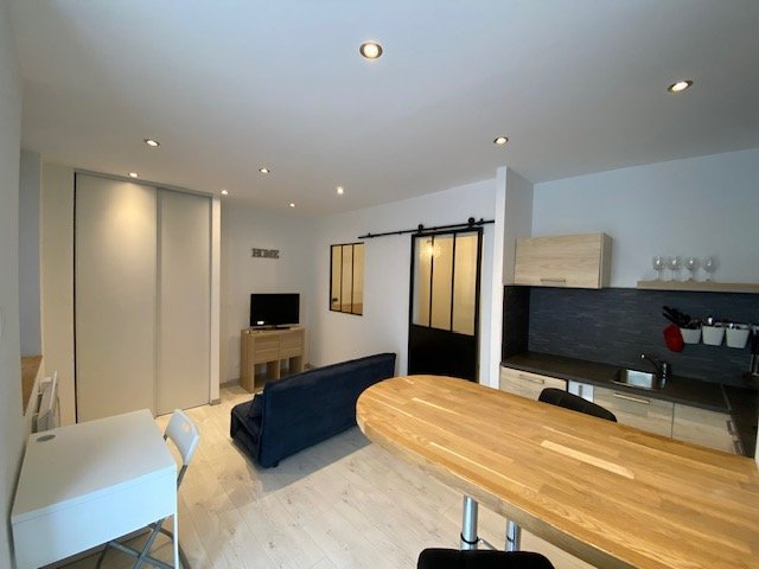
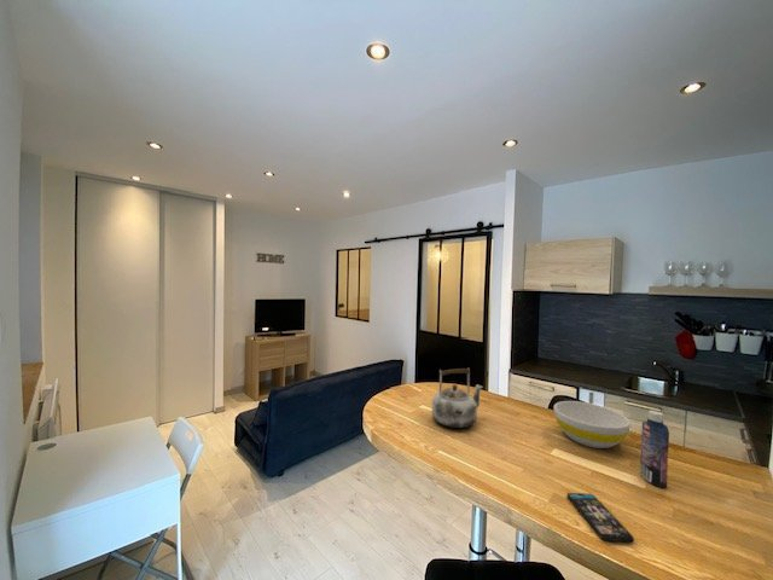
+ bowl [553,400,632,450]
+ bottle [639,410,670,488]
+ kettle [431,366,484,429]
+ smartphone [566,492,635,543]
